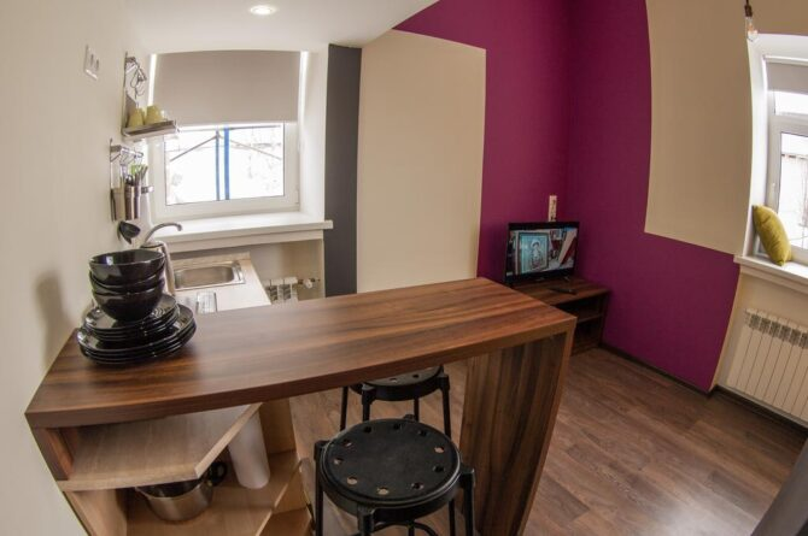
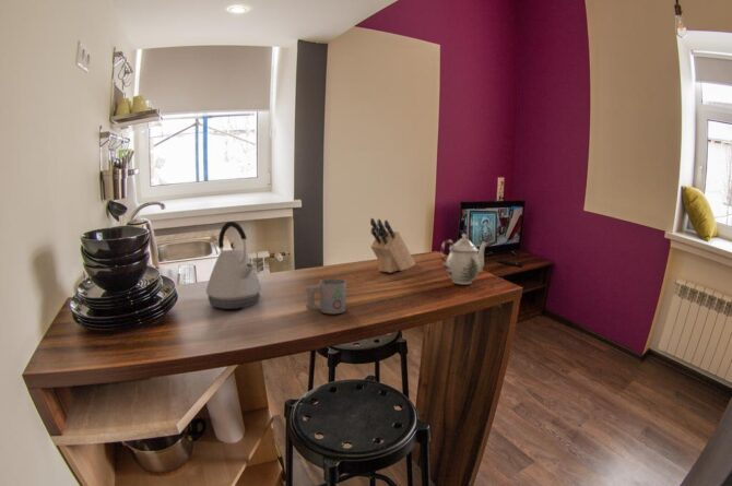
+ mug [305,277,347,315]
+ knife block [369,217,417,274]
+ kettle [205,221,262,310]
+ teapot [439,233,488,285]
